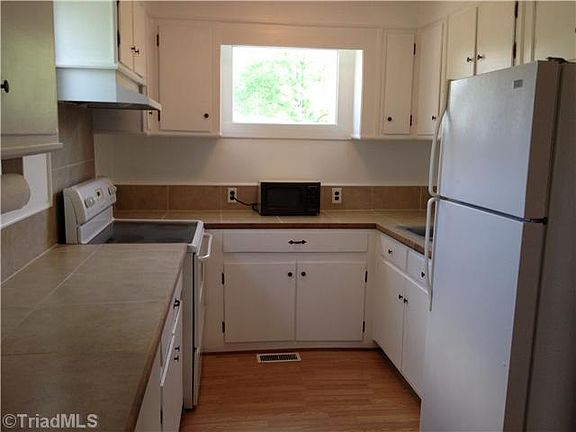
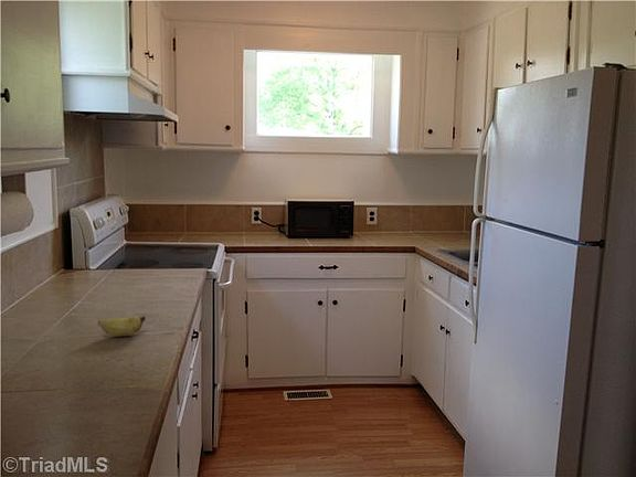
+ banana [97,315,147,337]
